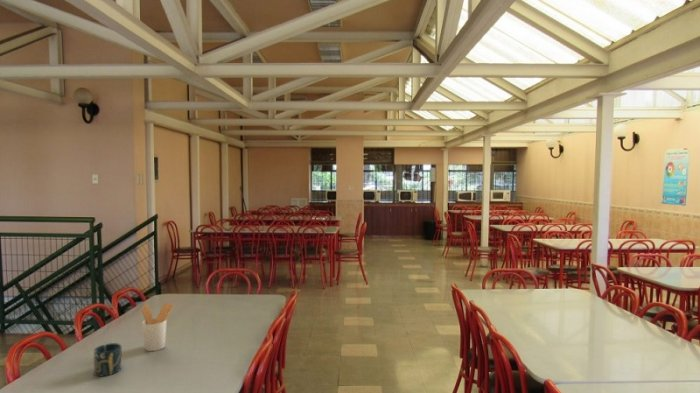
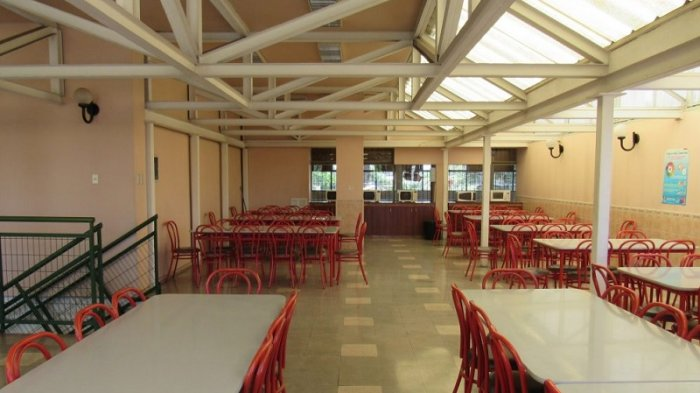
- utensil holder [141,302,175,352]
- cup [93,342,123,377]
